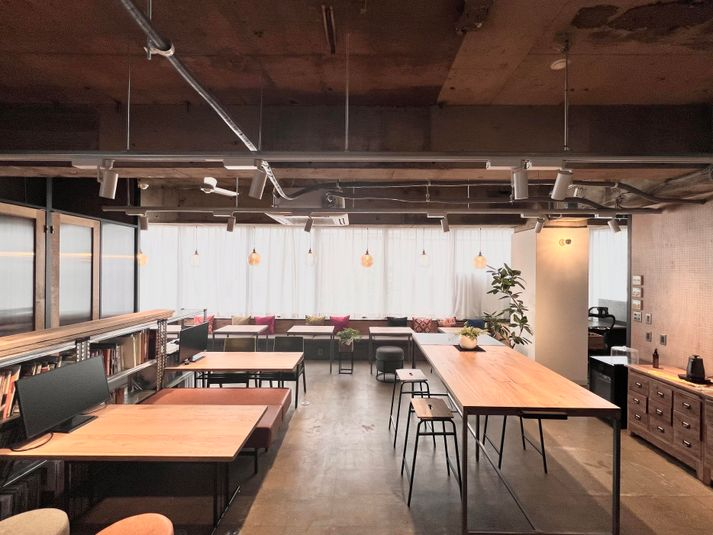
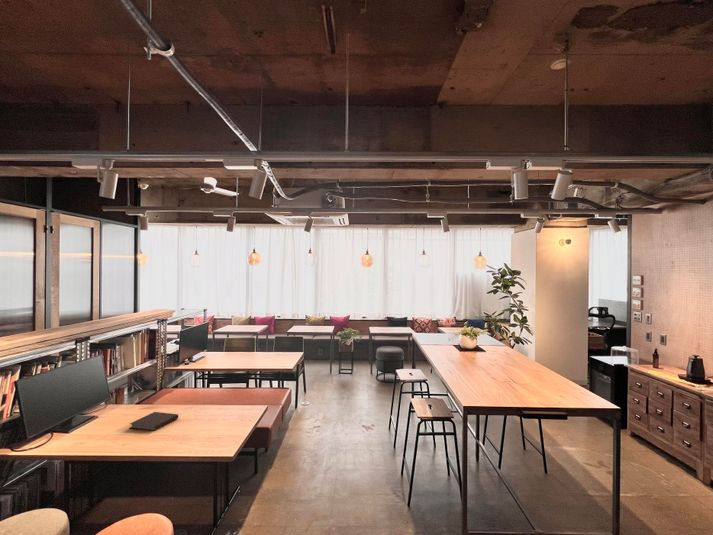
+ notebook [129,411,179,432]
